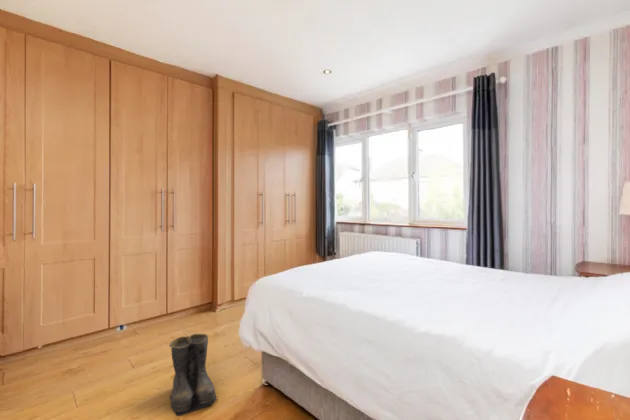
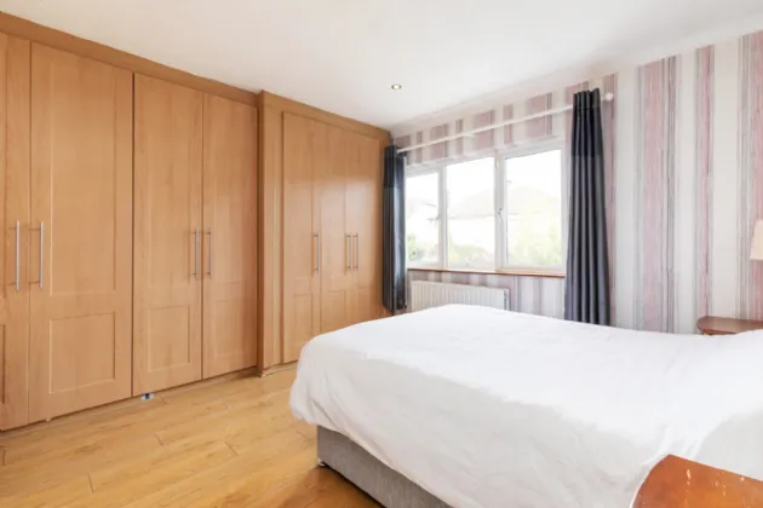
- boots [168,333,218,417]
